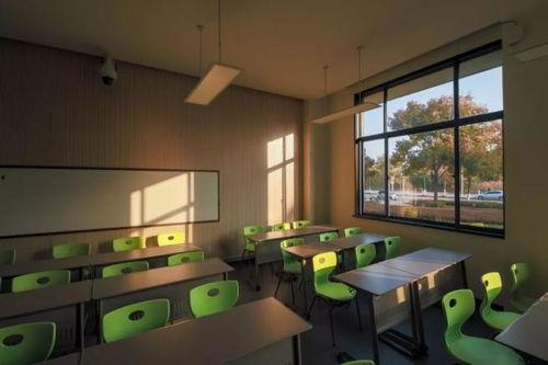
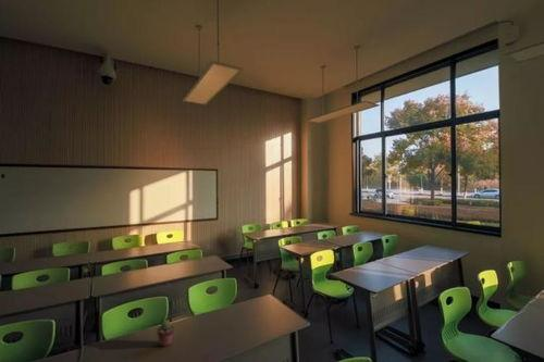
+ potted succulent [156,320,175,348]
